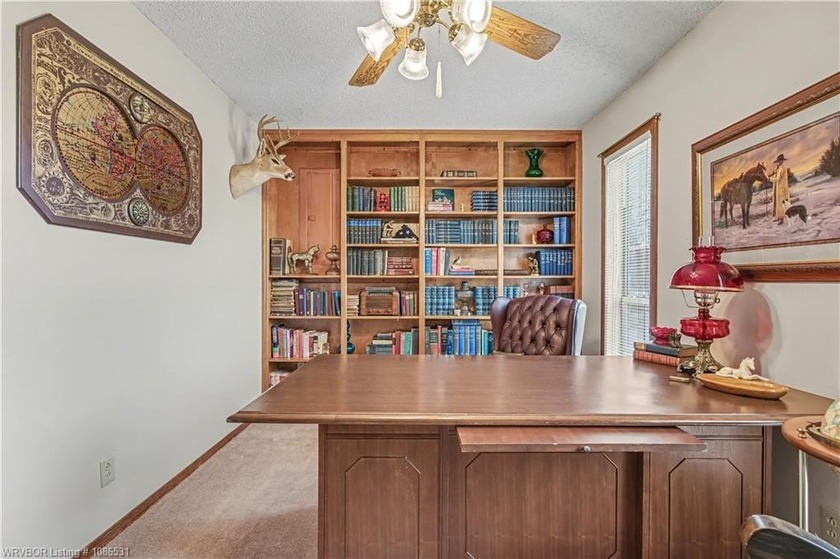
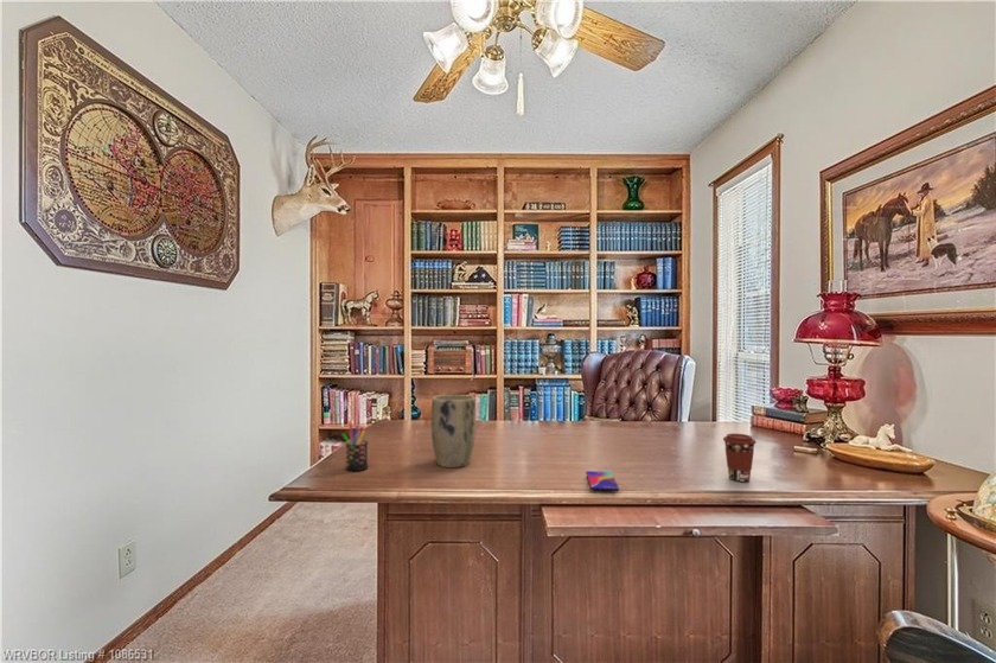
+ pen holder [340,422,369,472]
+ coffee cup [722,433,758,483]
+ smartphone [585,470,620,492]
+ plant pot [430,394,478,468]
